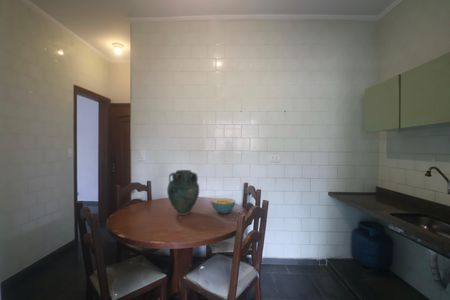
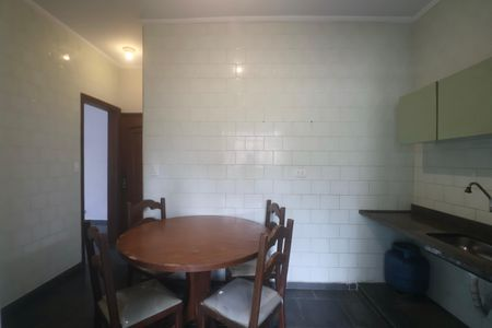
- vase [166,169,200,216]
- cereal bowl [210,197,236,215]
